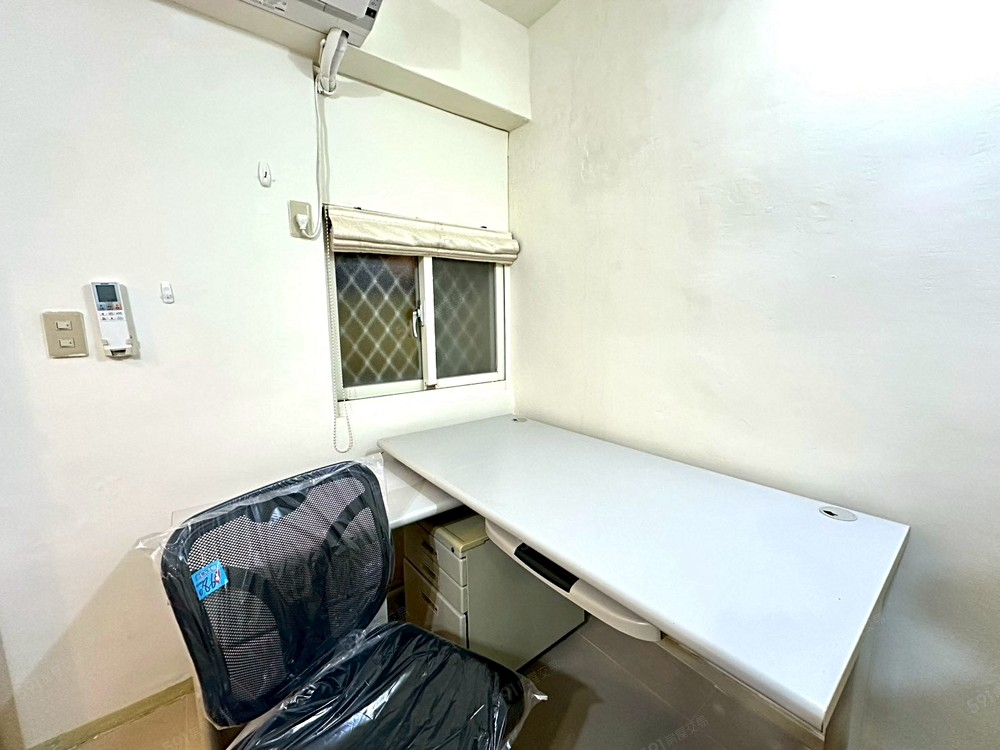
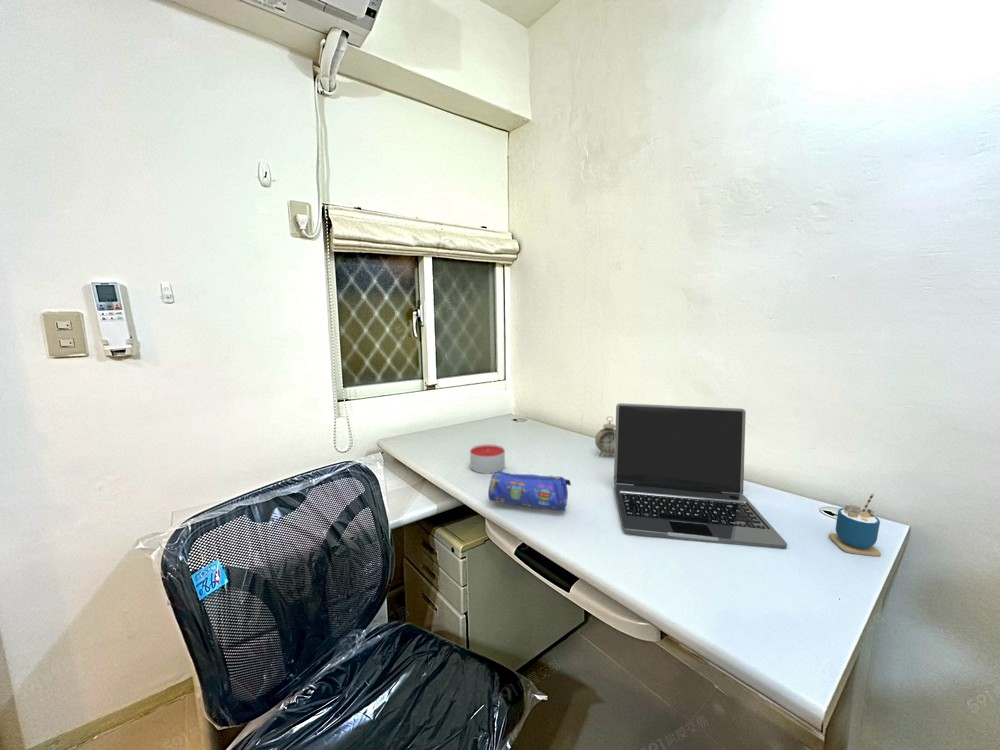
+ alarm clock [594,415,616,457]
+ laptop [613,402,788,550]
+ cup [828,493,882,558]
+ pencil case [487,470,572,513]
+ candle [469,443,506,475]
